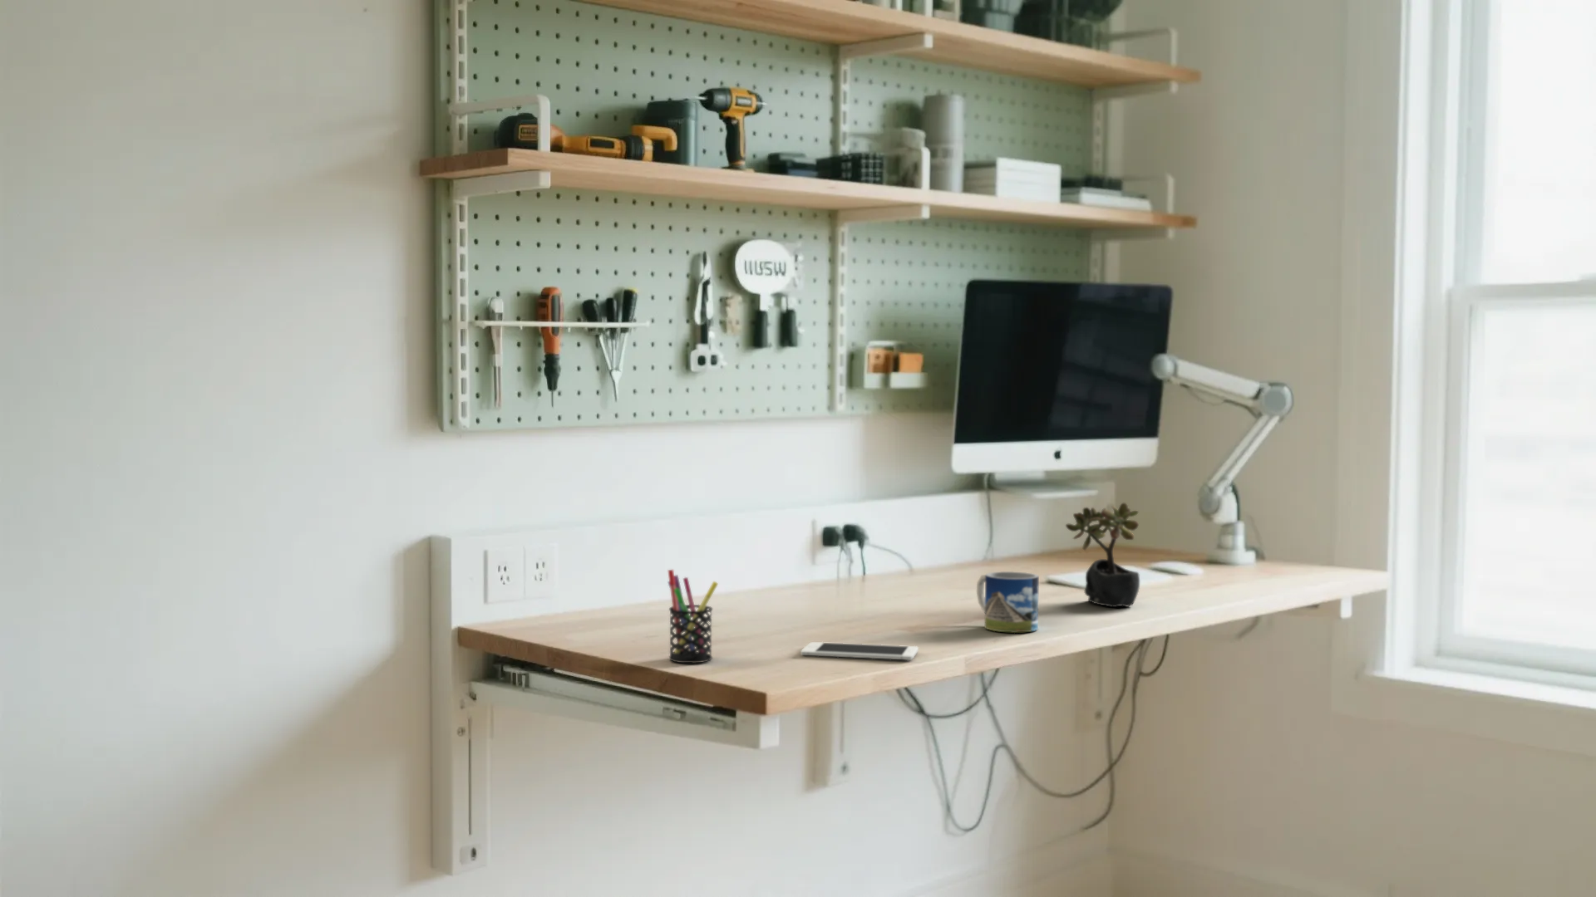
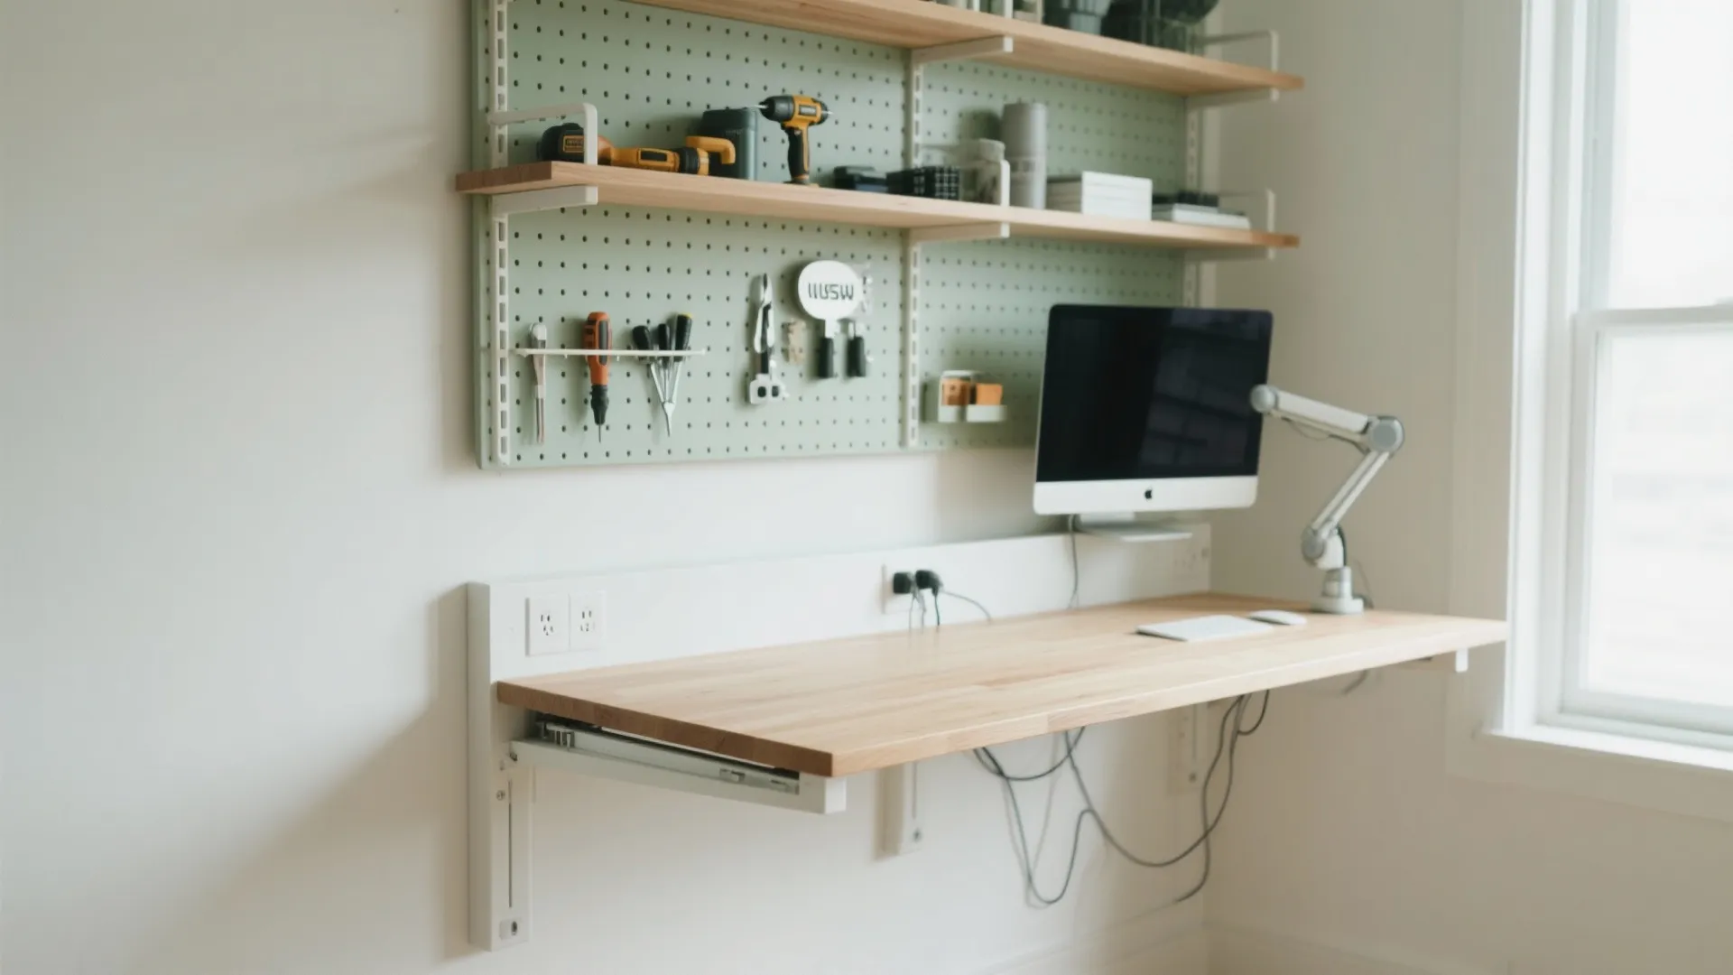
- cell phone [800,641,920,662]
- succulent plant [1064,503,1140,608]
- pen holder [666,568,719,664]
- mug [976,571,1040,634]
